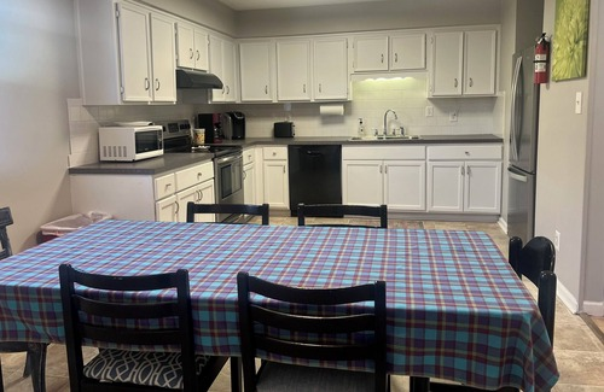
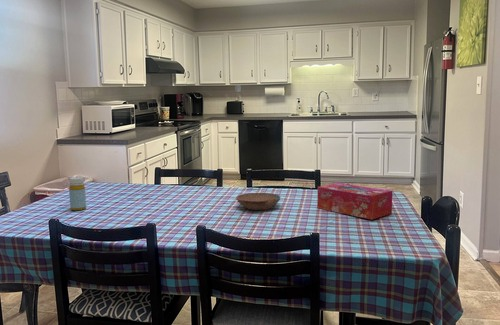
+ bowl [235,192,281,211]
+ bottle [68,176,87,212]
+ tissue box [316,182,393,220]
